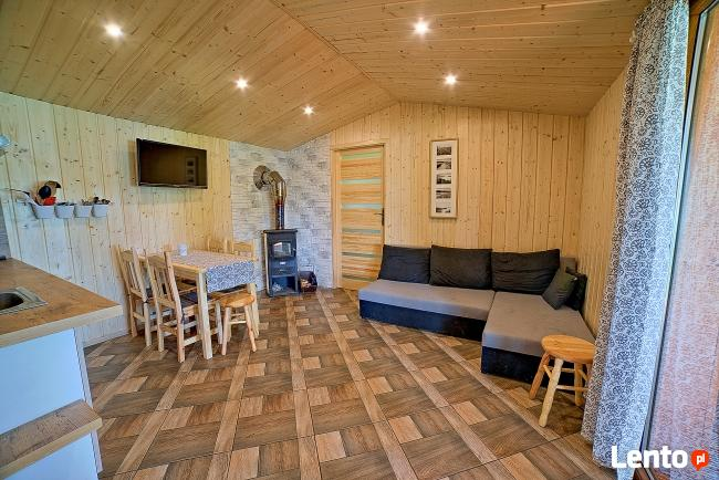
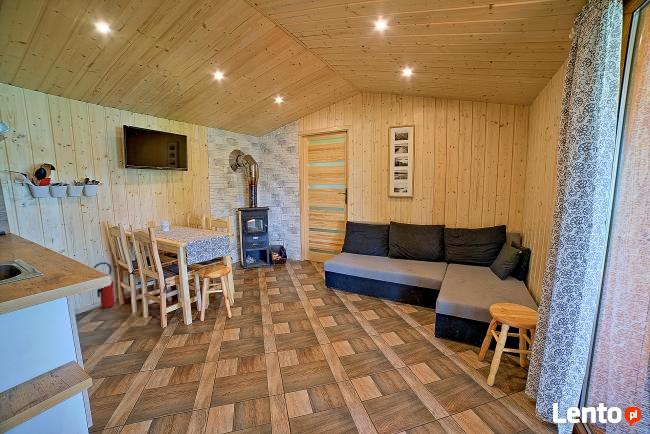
+ fire extinguisher [93,262,116,310]
